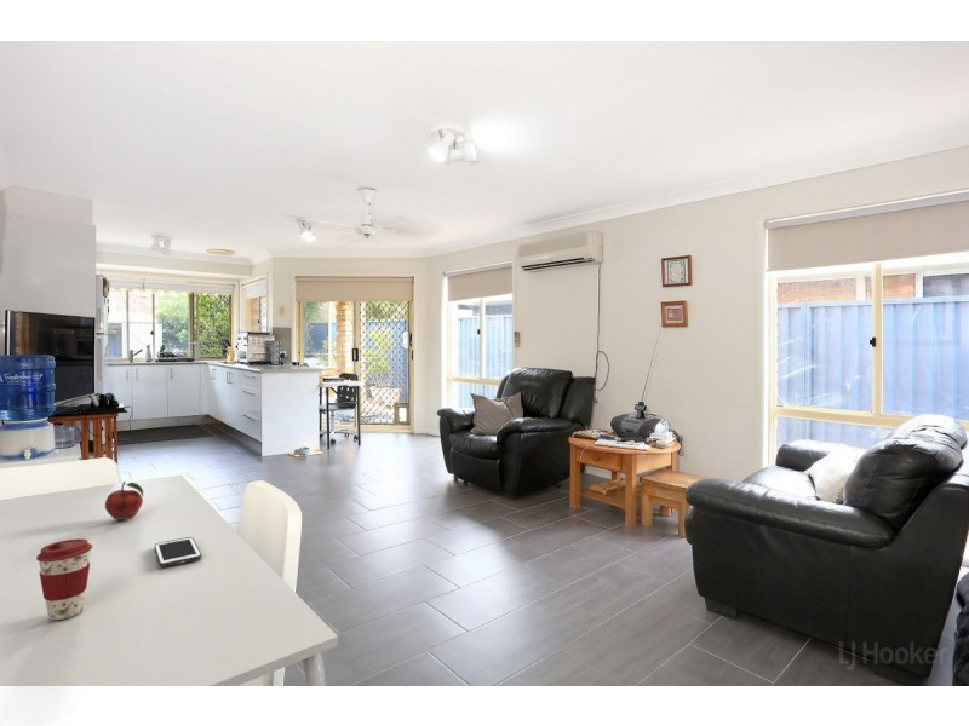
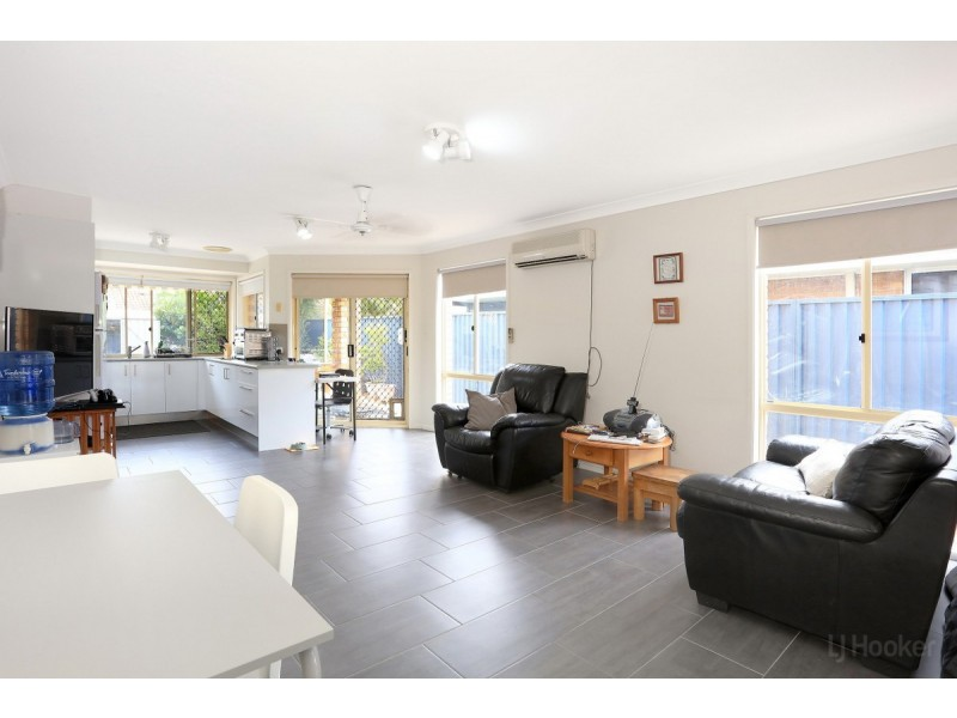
- cell phone [154,536,202,569]
- fruit [104,480,144,522]
- coffee cup [35,537,93,621]
